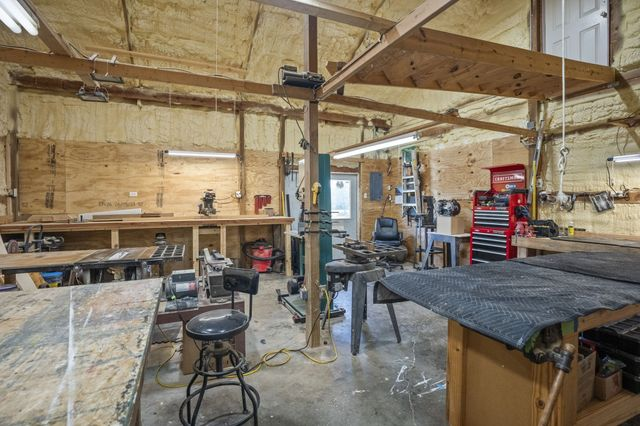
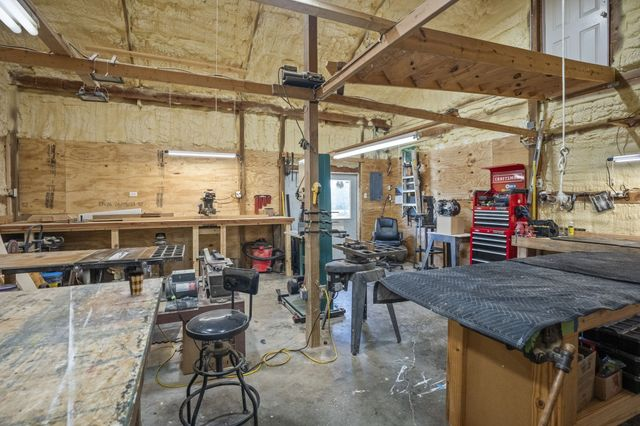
+ coffee cup [126,269,146,297]
